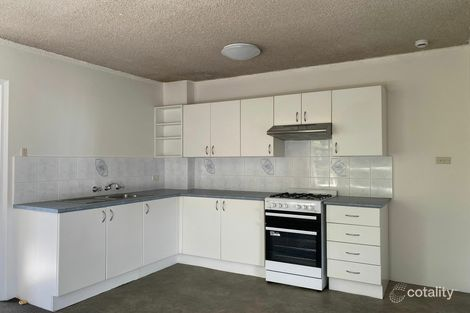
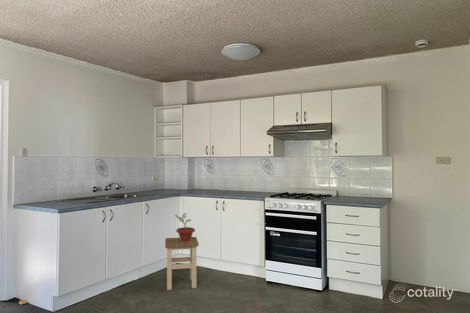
+ stool [164,236,200,291]
+ potted plant [174,213,196,242]
